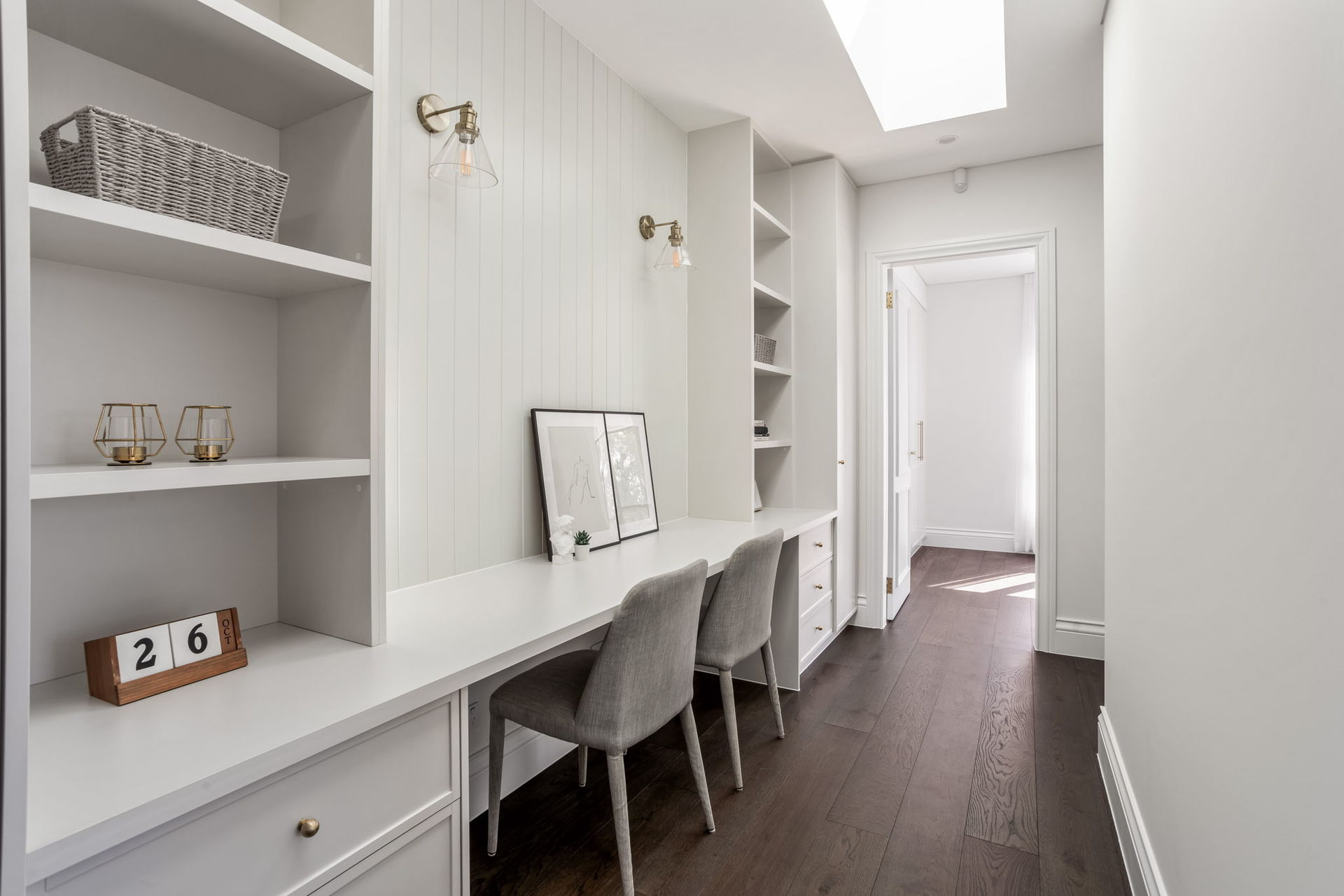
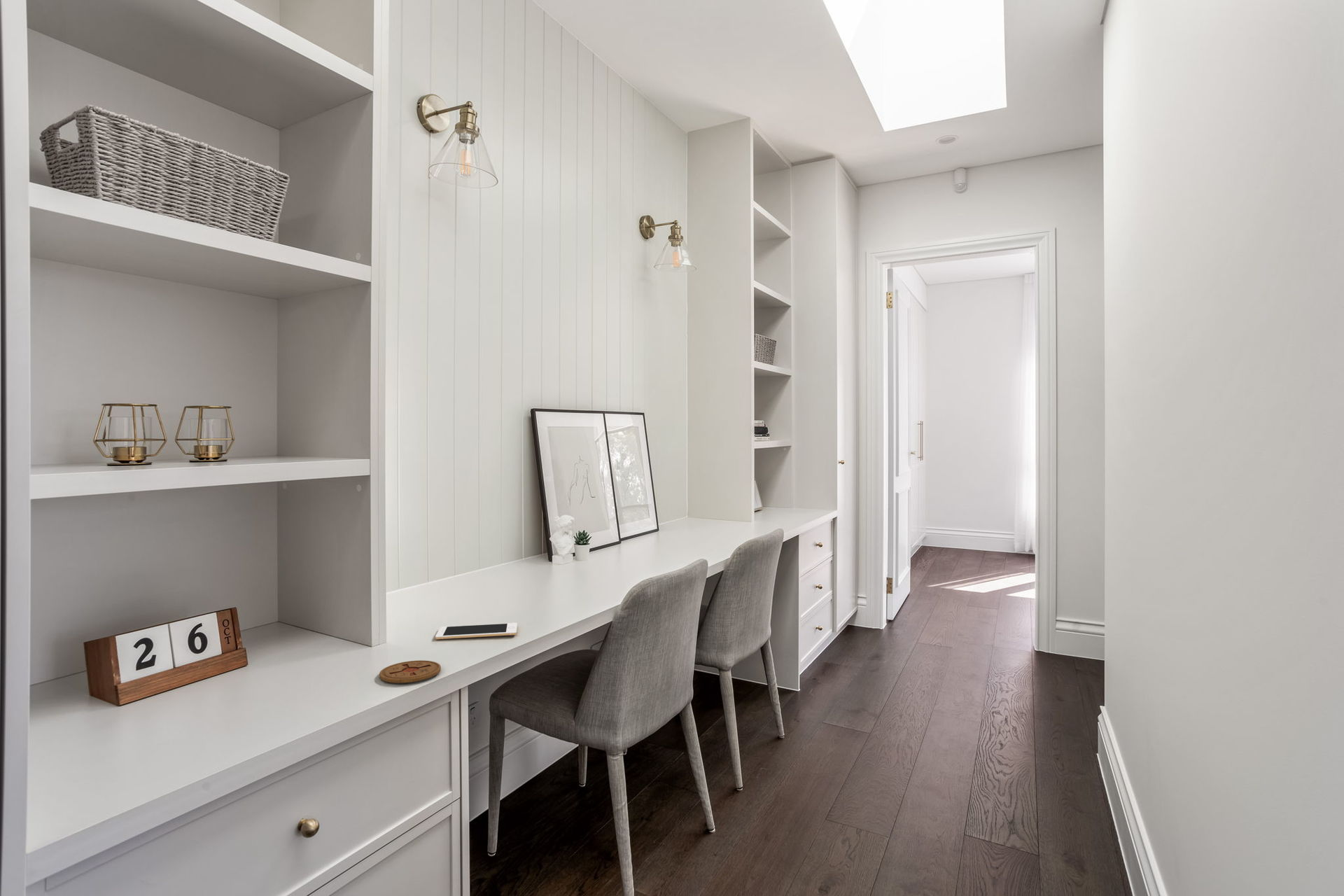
+ coaster [379,659,442,684]
+ cell phone [435,622,518,640]
